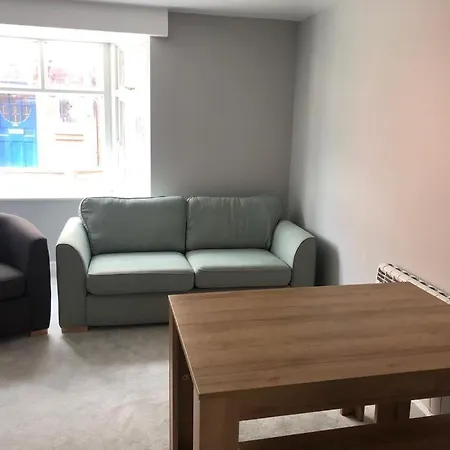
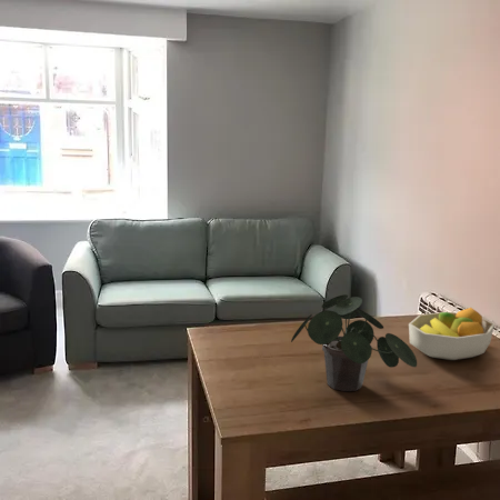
+ potted plant [290,293,418,392]
+ fruit bowl [408,307,496,361]
